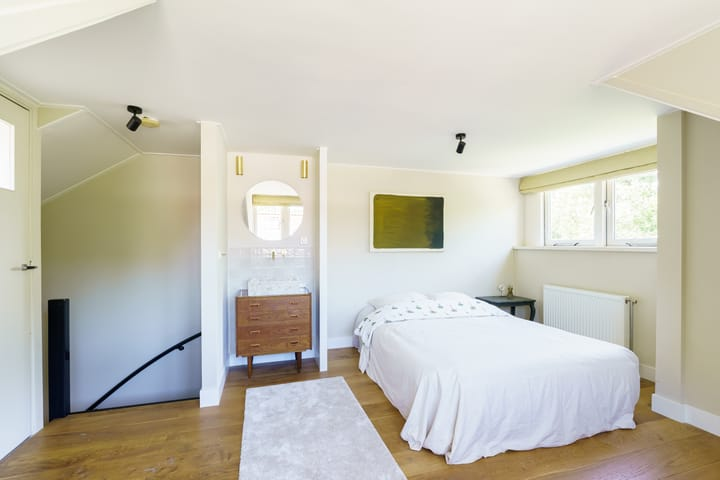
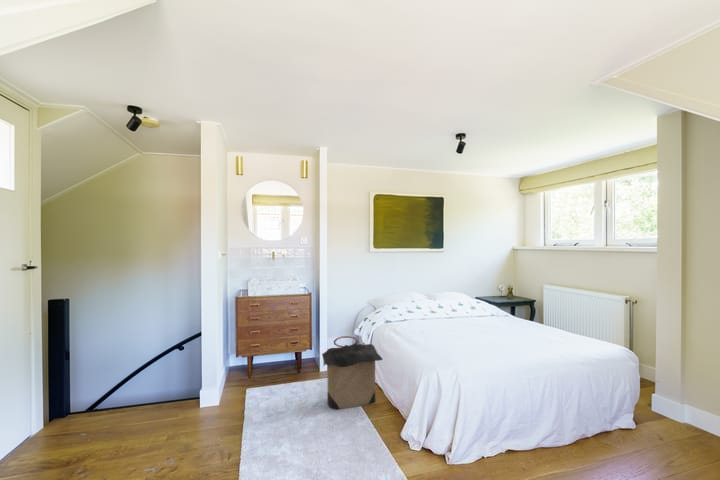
+ laundry hamper [321,335,384,411]
